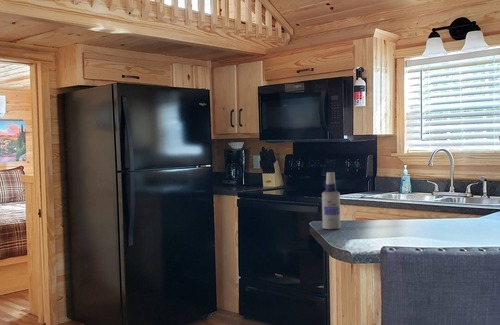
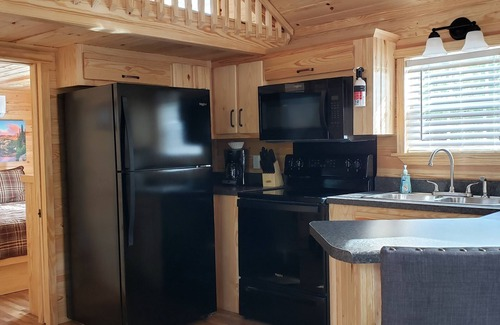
- spray bottle [321,171,341,230]
